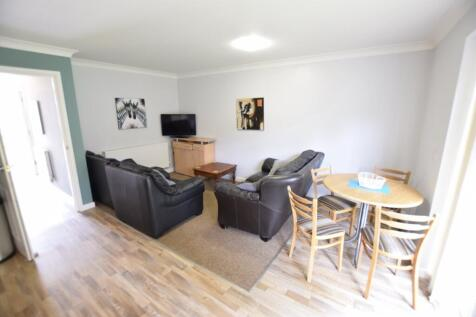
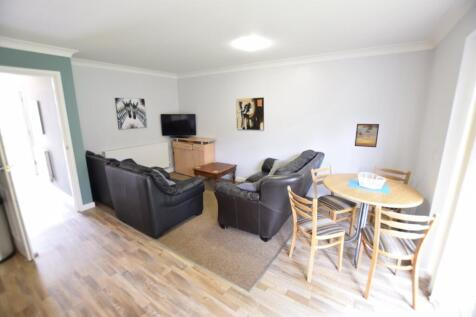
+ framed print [354,123,380,148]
